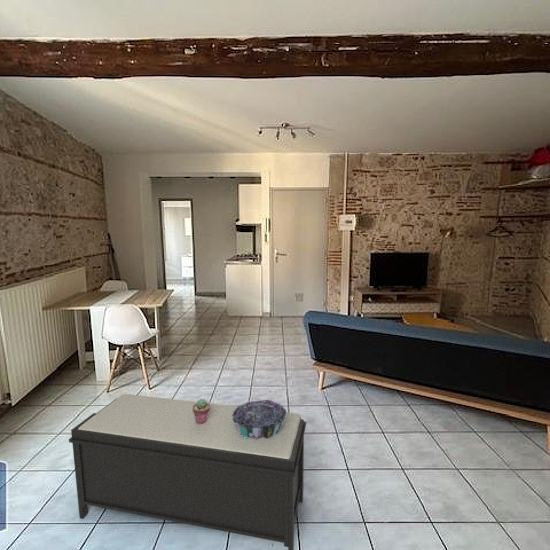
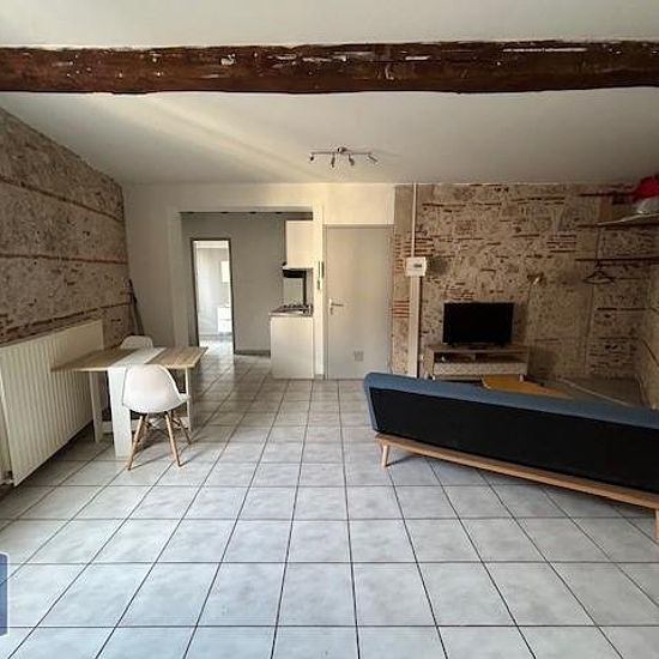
- bench [68,393,307,550]
- decorative bowl [232,399,287,439]
- potted succulent [192,398,210,424]
